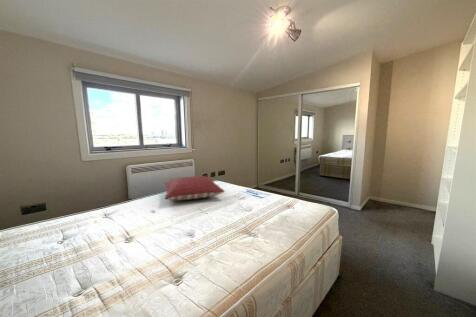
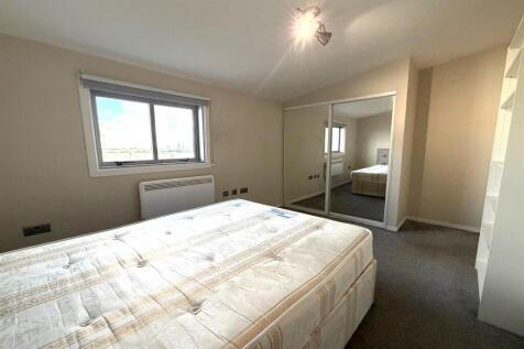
- pillow [163,175,226,201]
